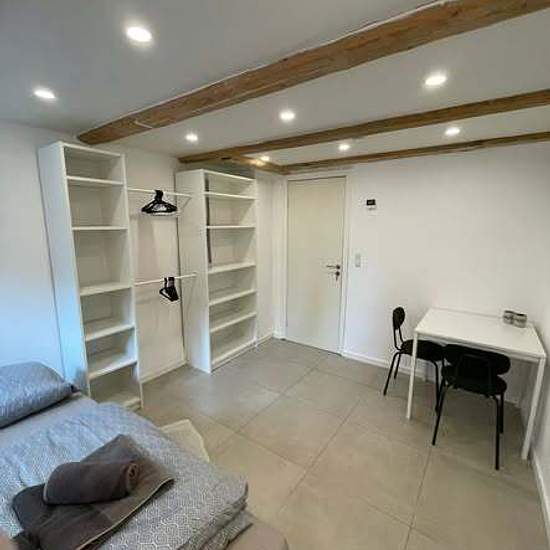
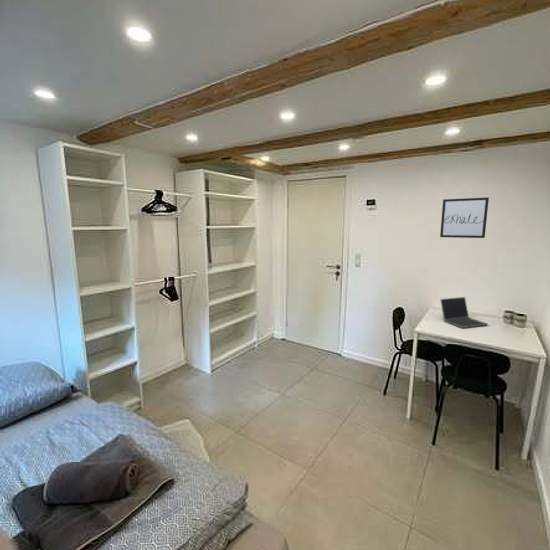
+ wall art [439,196,490,239]
+ laptop computer [439,296,489,329]
